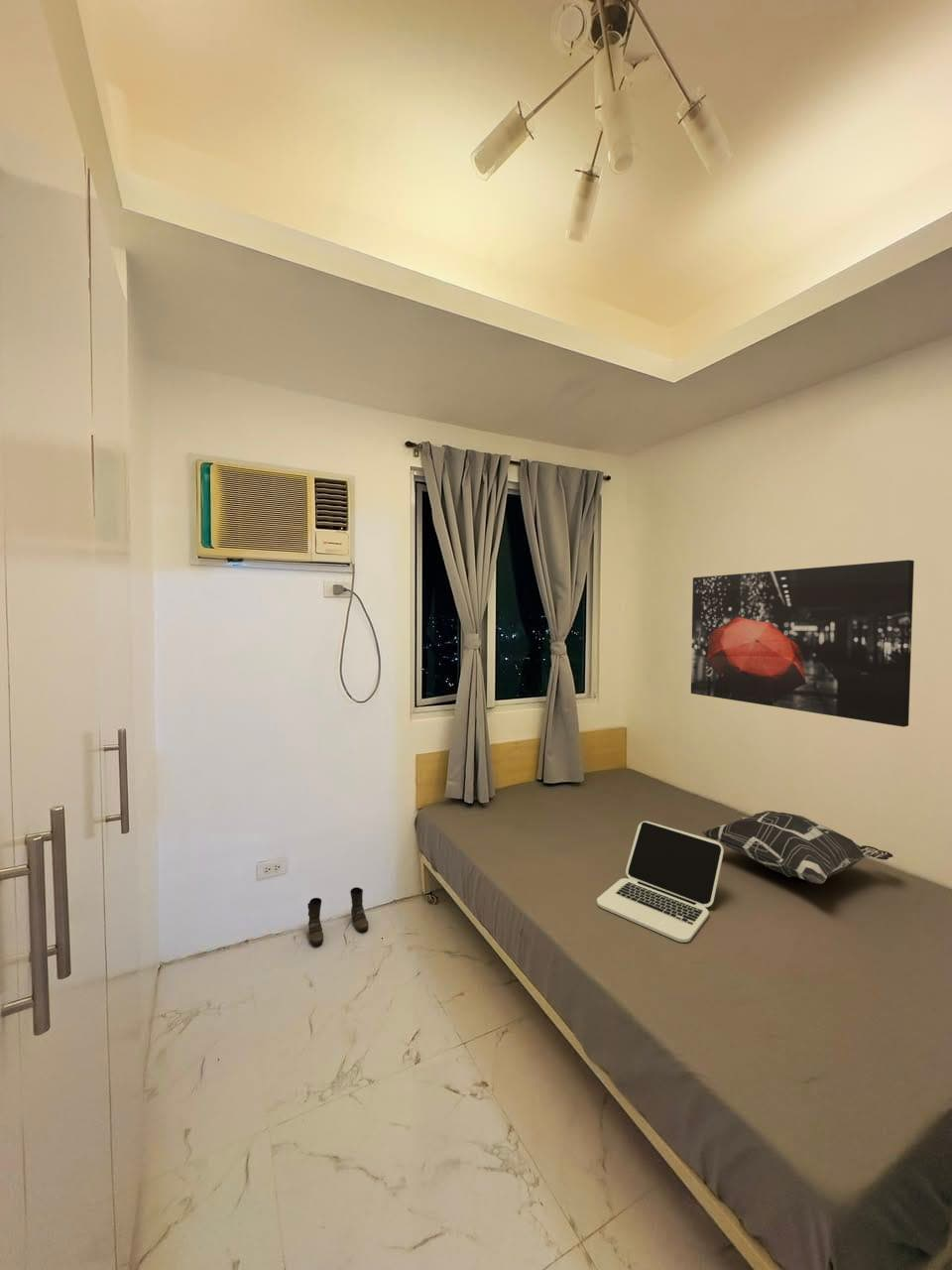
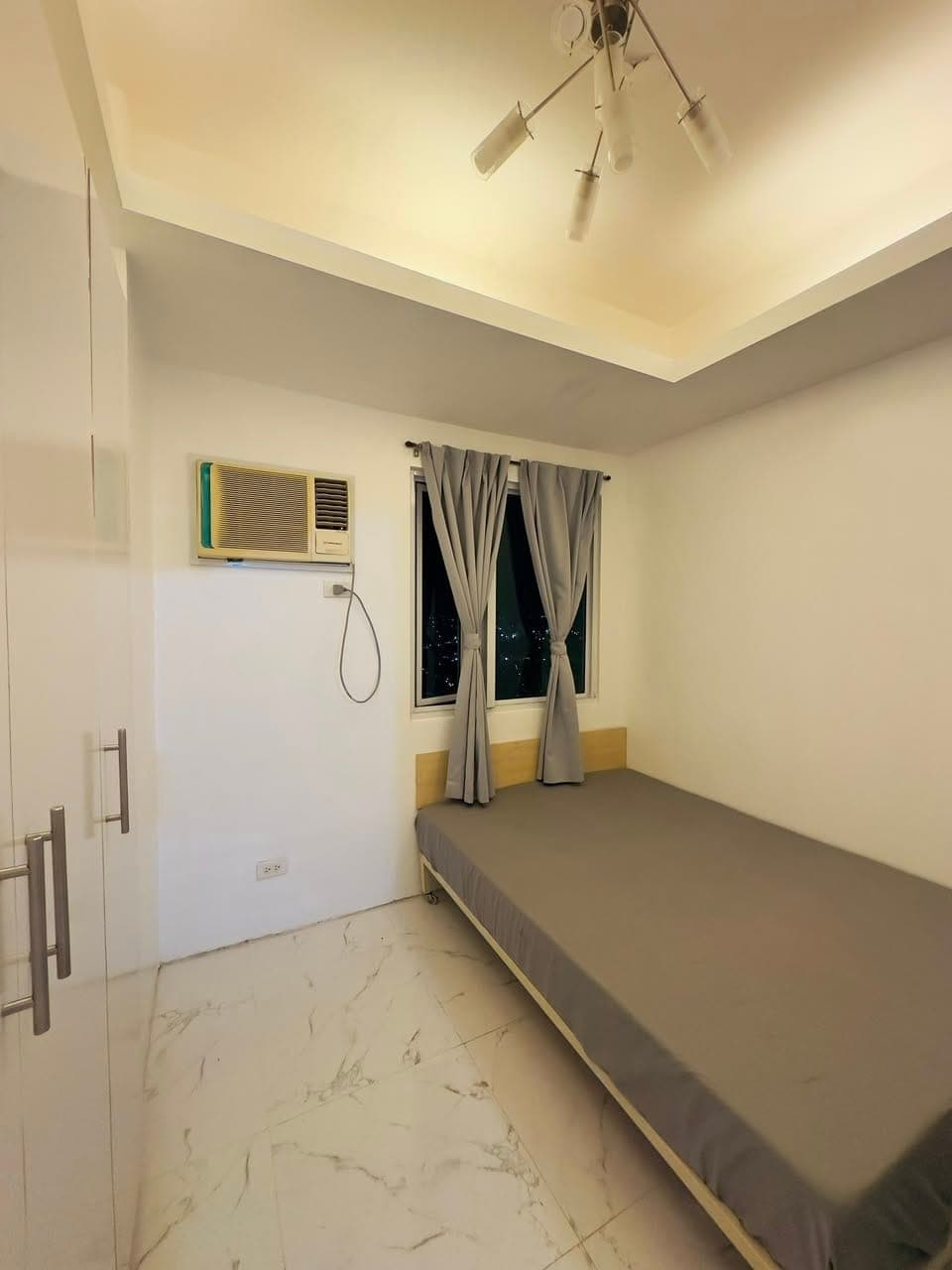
- decorative pillow [701,810,894,885]
- laptop [596,821,725,944]
- wall art [690,559,915,728]
- boots [306,886,370,946]
